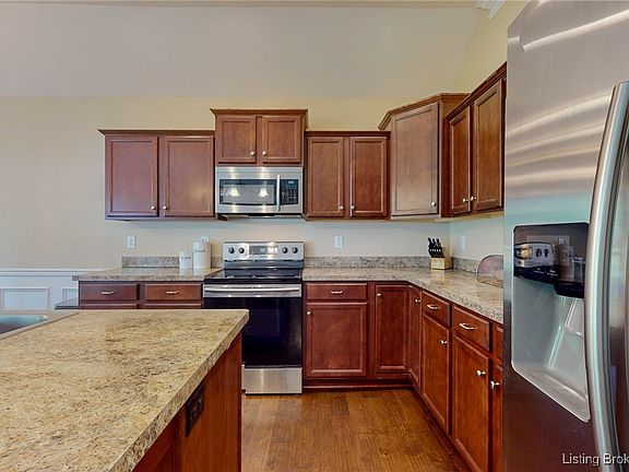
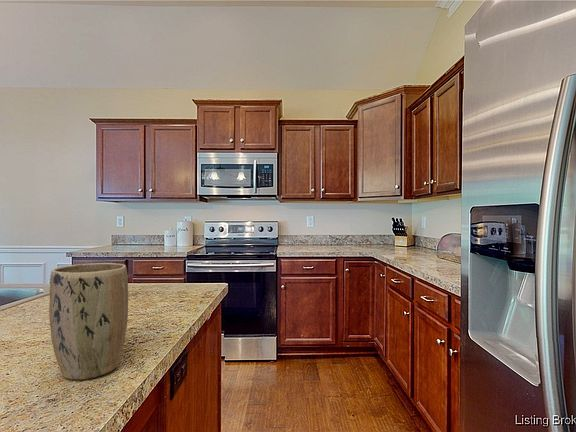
+ plant pot [48,262,129,381]
